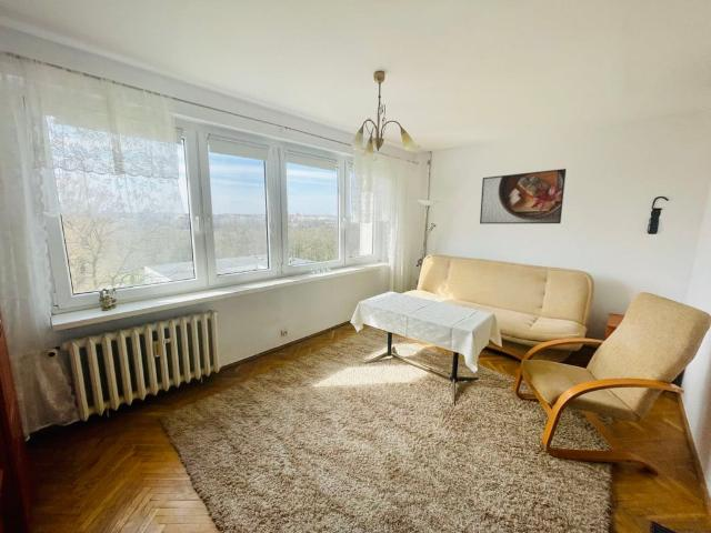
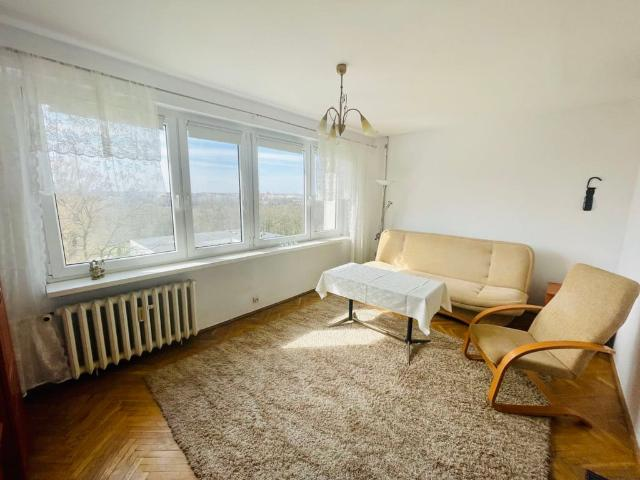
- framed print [479,168,568,225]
